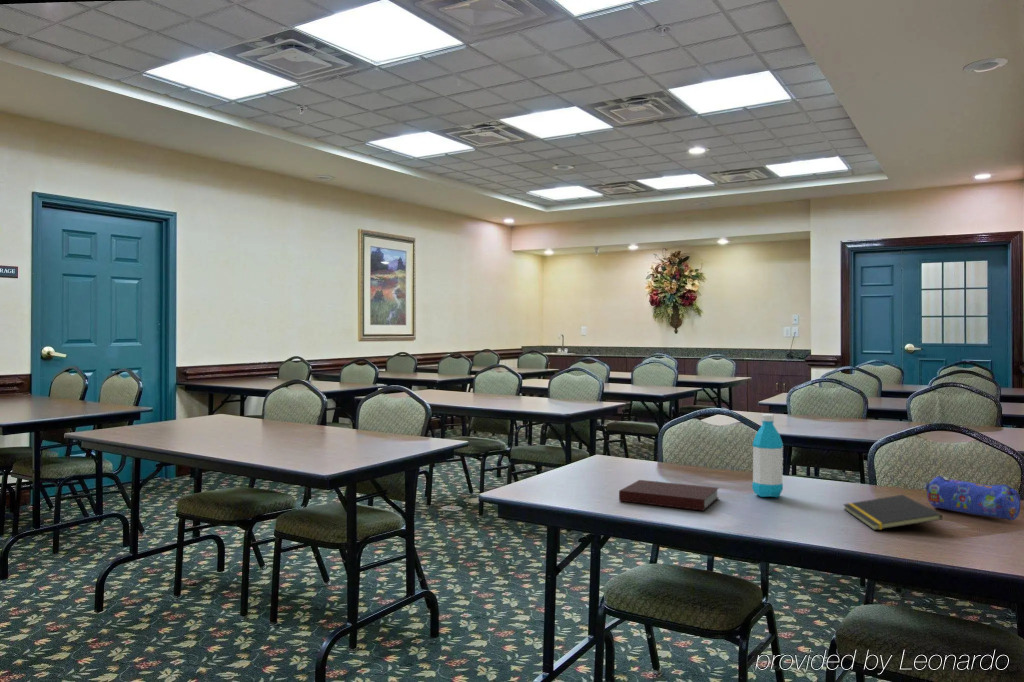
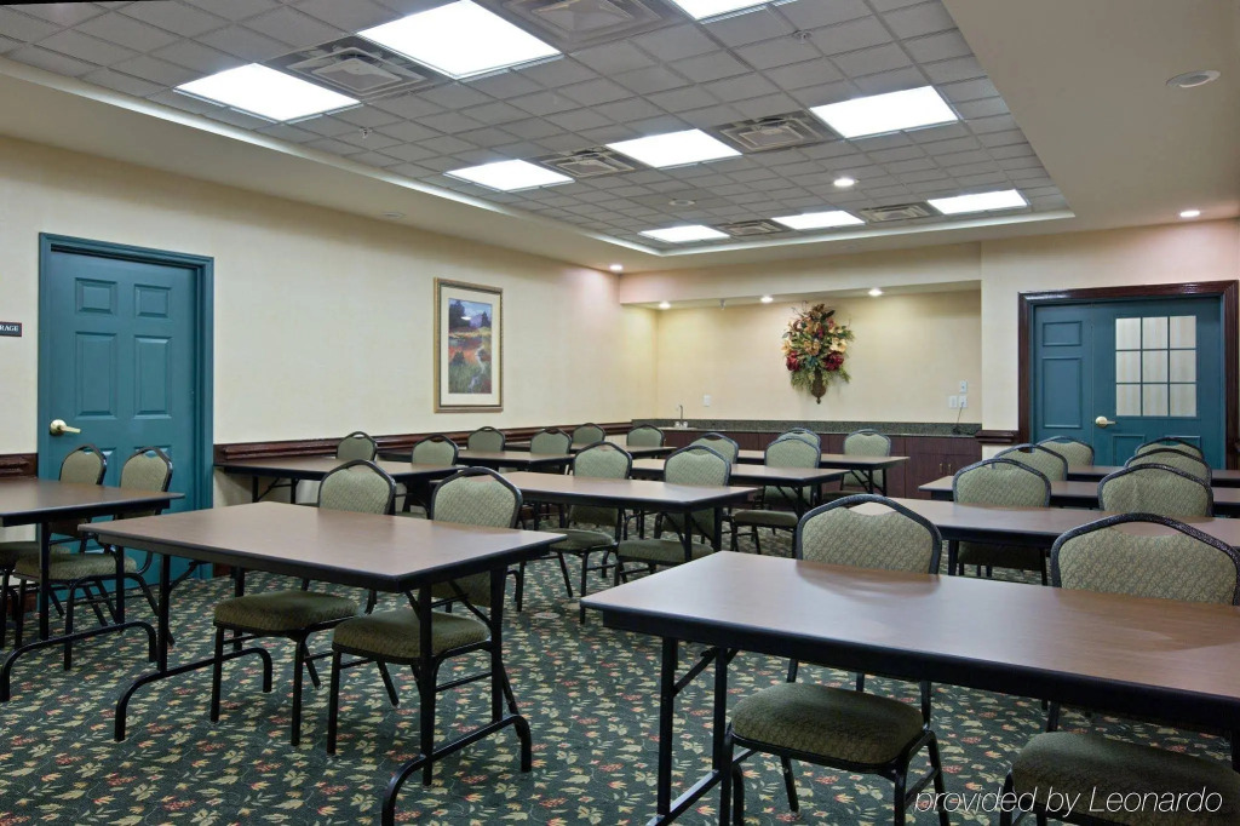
- water bottle [751,413,784,498]
- notebook [618,479,720,512]
- notepad [842,494,943,531]
- pencil case [923,474,1021,521]
